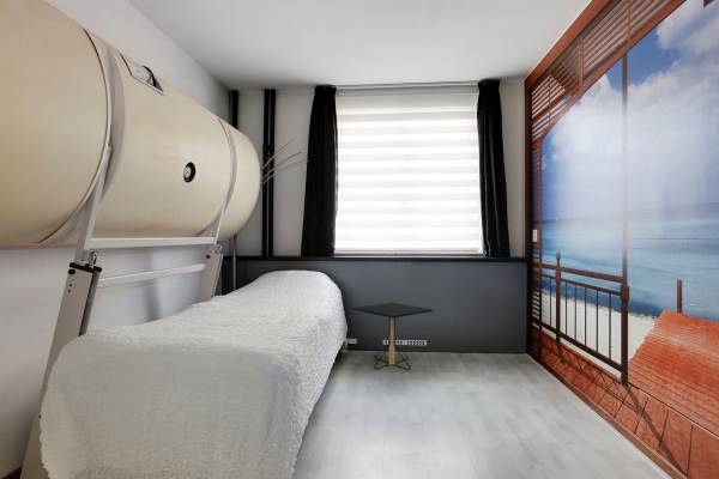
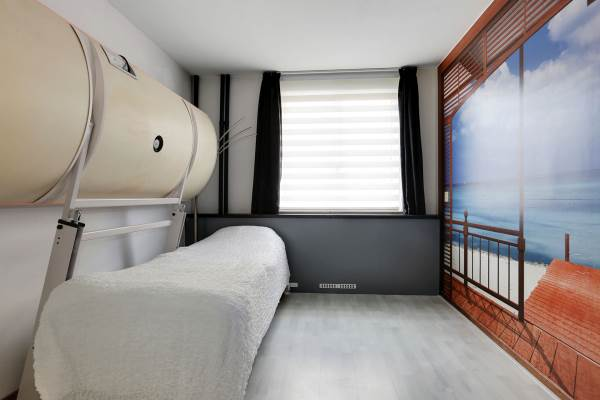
- side table [351,302,434,371]
